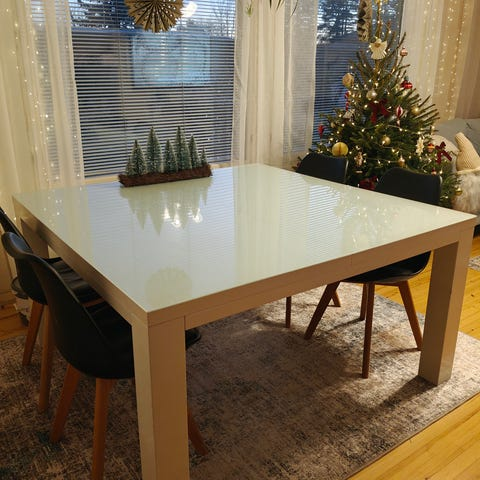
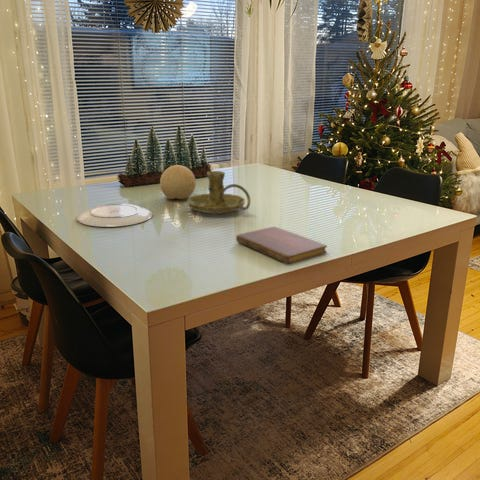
+ notebook [235,226,328,265]
+ decorative ball [159,164,197,200]
+ candle holder [186,170,252,214]
+ plate [76,203,154,228]
